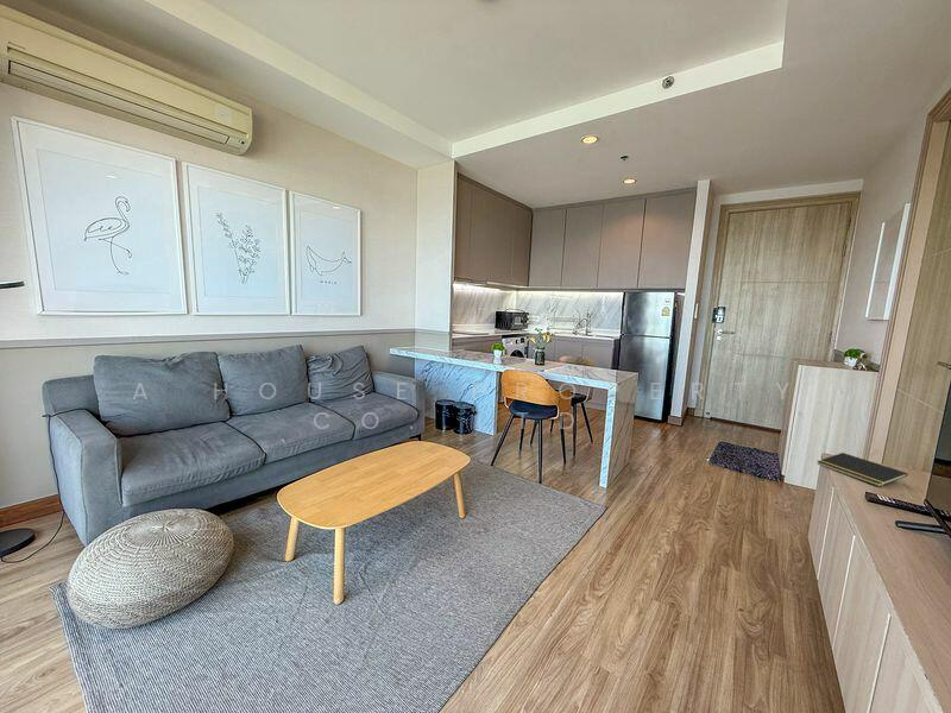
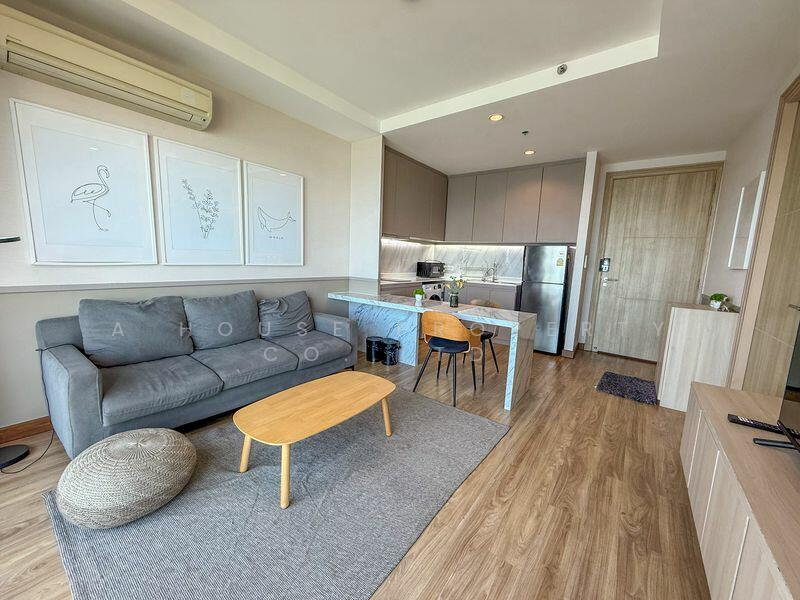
- notepad [815,452,908,487]
